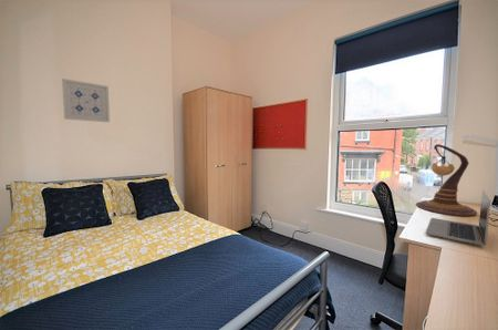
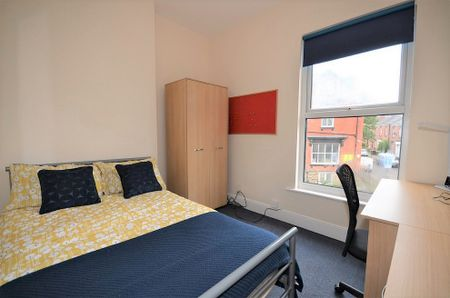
- wall art [61,78,111,123]
- laptop [425,189,491,247]
- candle holder [415,143,478,217]
